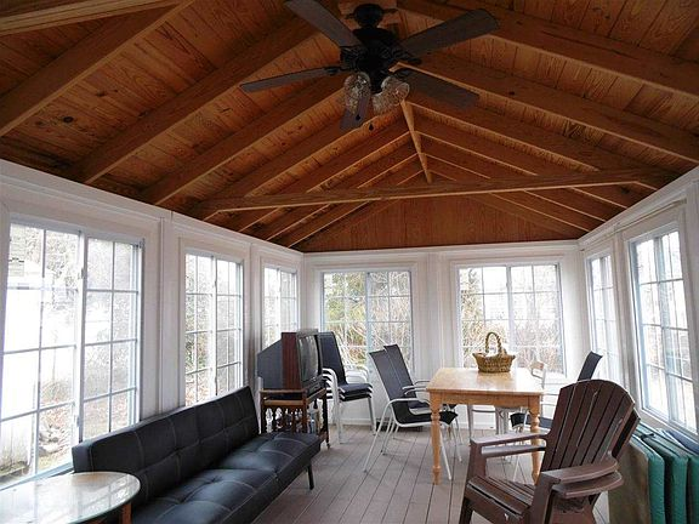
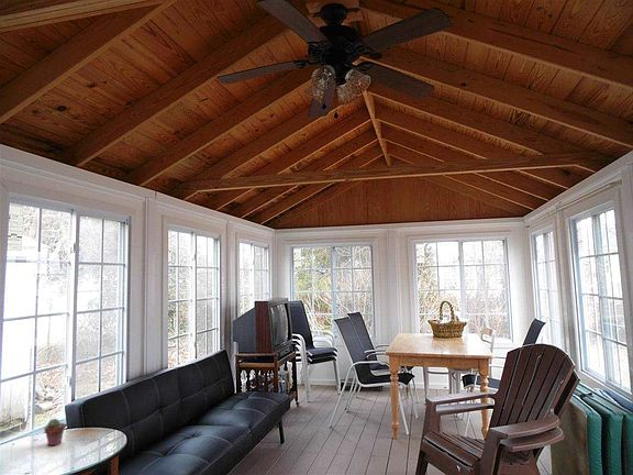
+ potted succulent [43,418,67,446]
